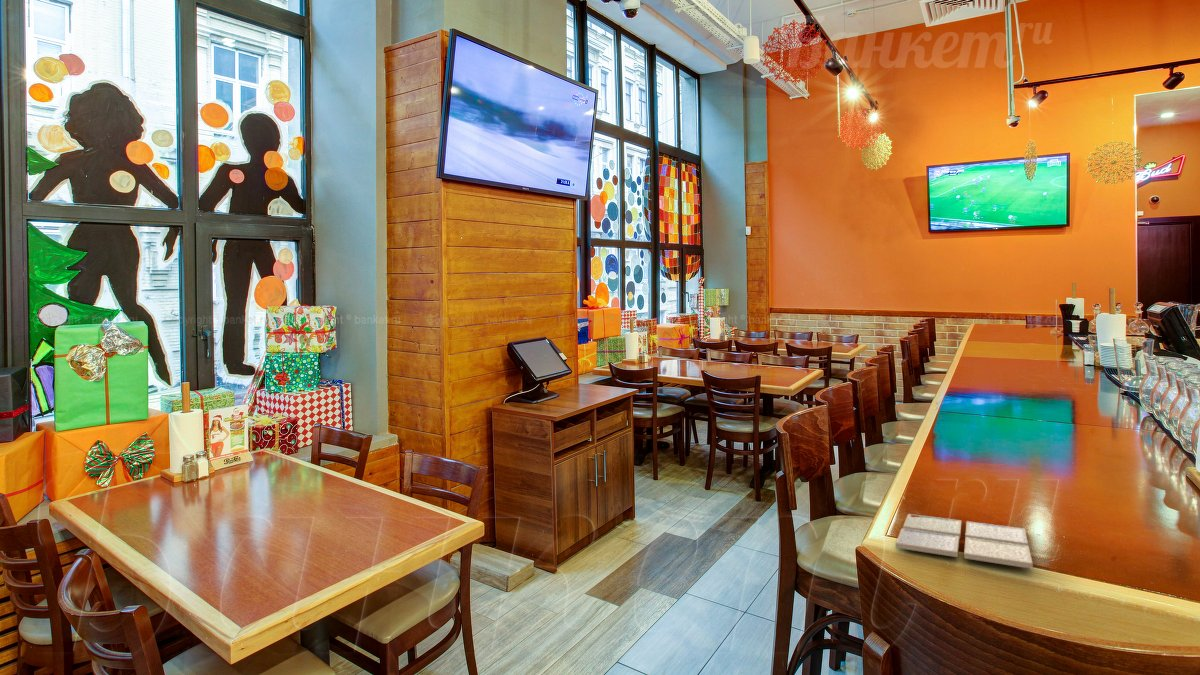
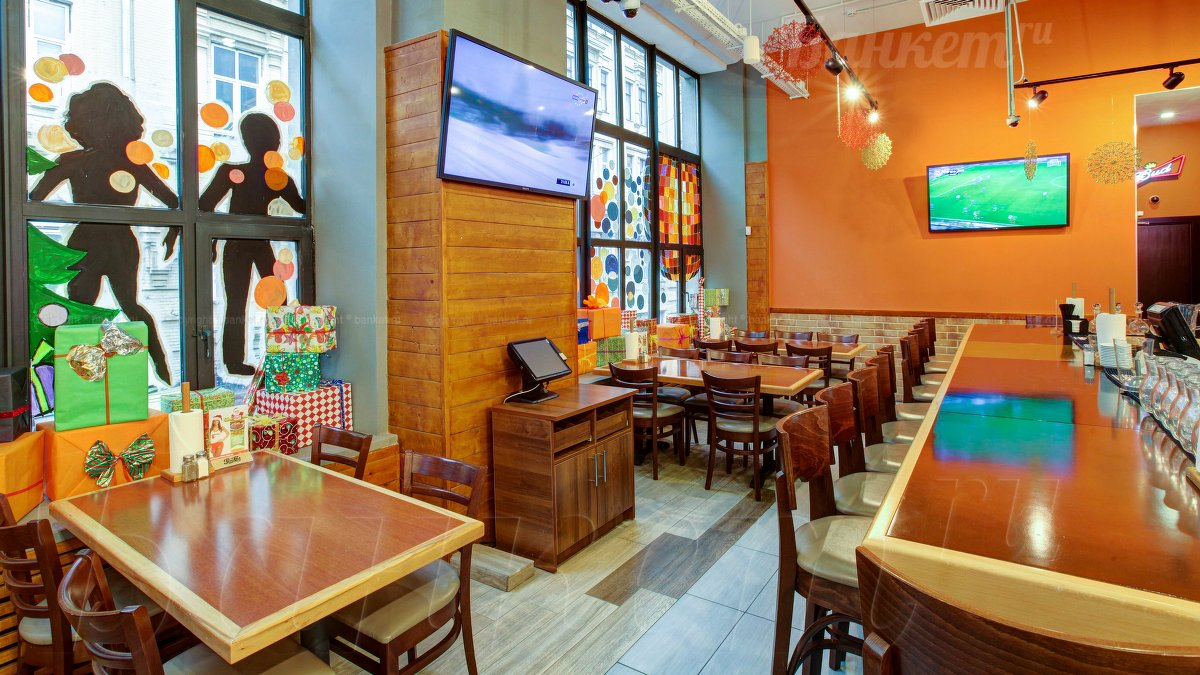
- drink coaster [895,513,1034,570]
